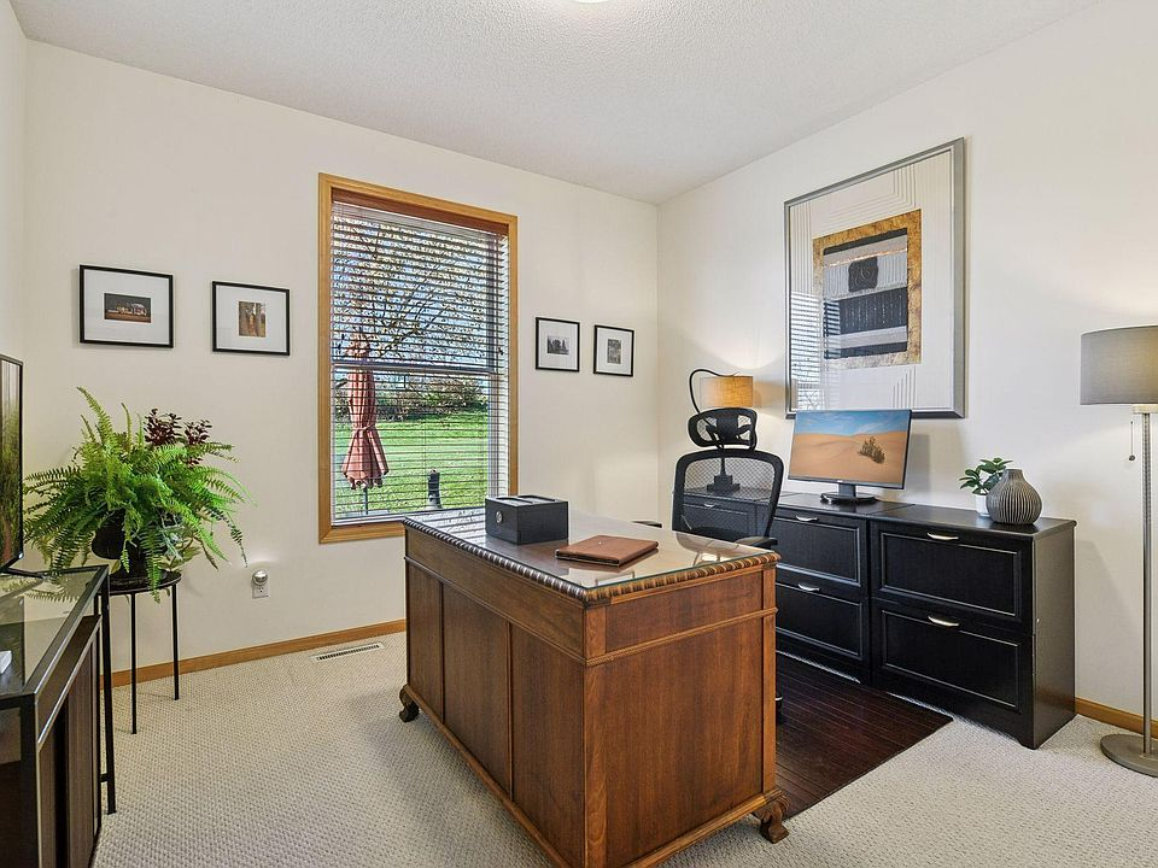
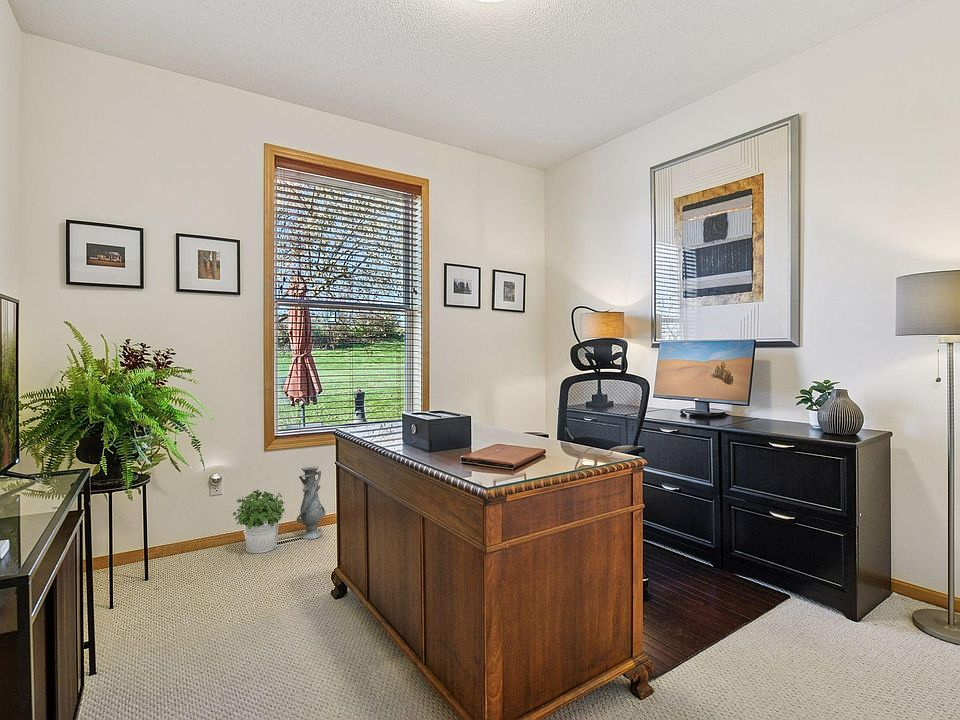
+ potted plant [232,489,286,554]
+ vase [296,465,327,540]
